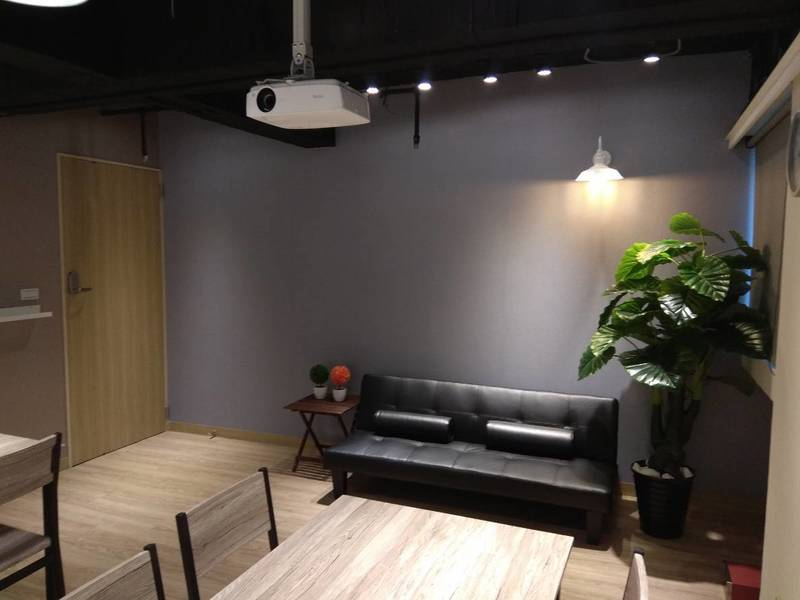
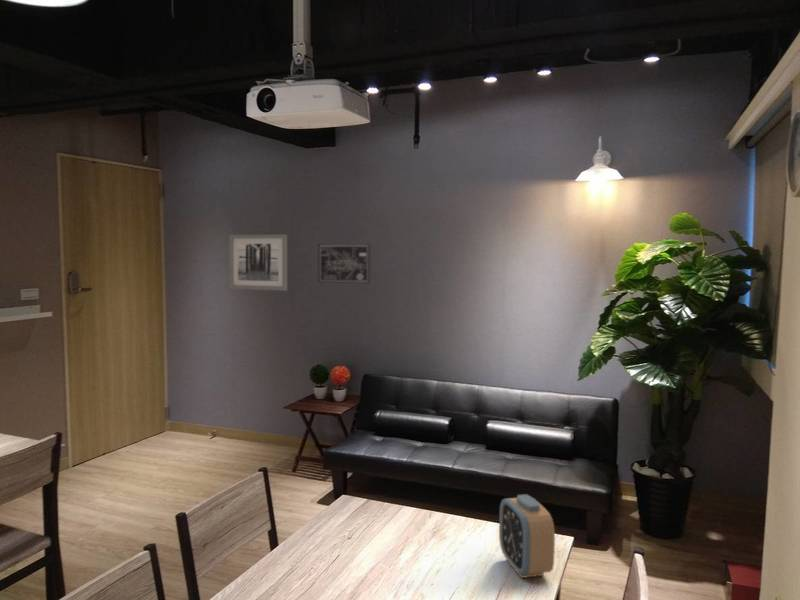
+ alarm clock [498,493,556,579]
+ wall art [317,243,371,284]
+ wall art [228,233,288,292]
